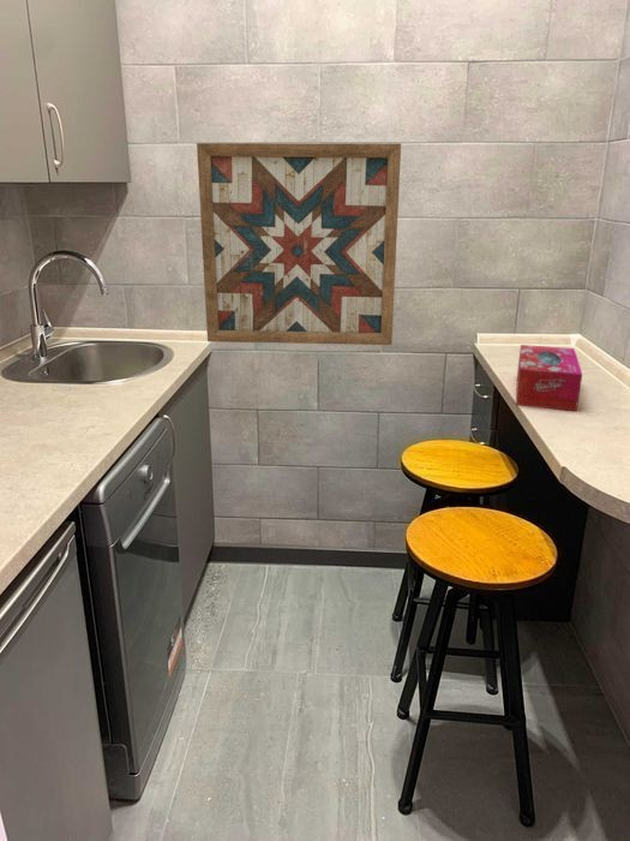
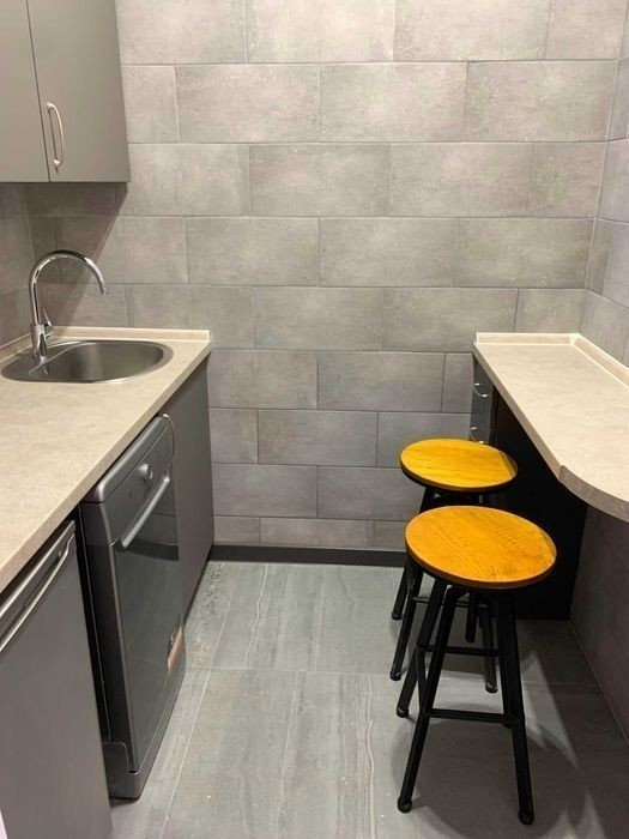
- wall art [196,142,402,346]
- tissue box [515,344,583,412]
